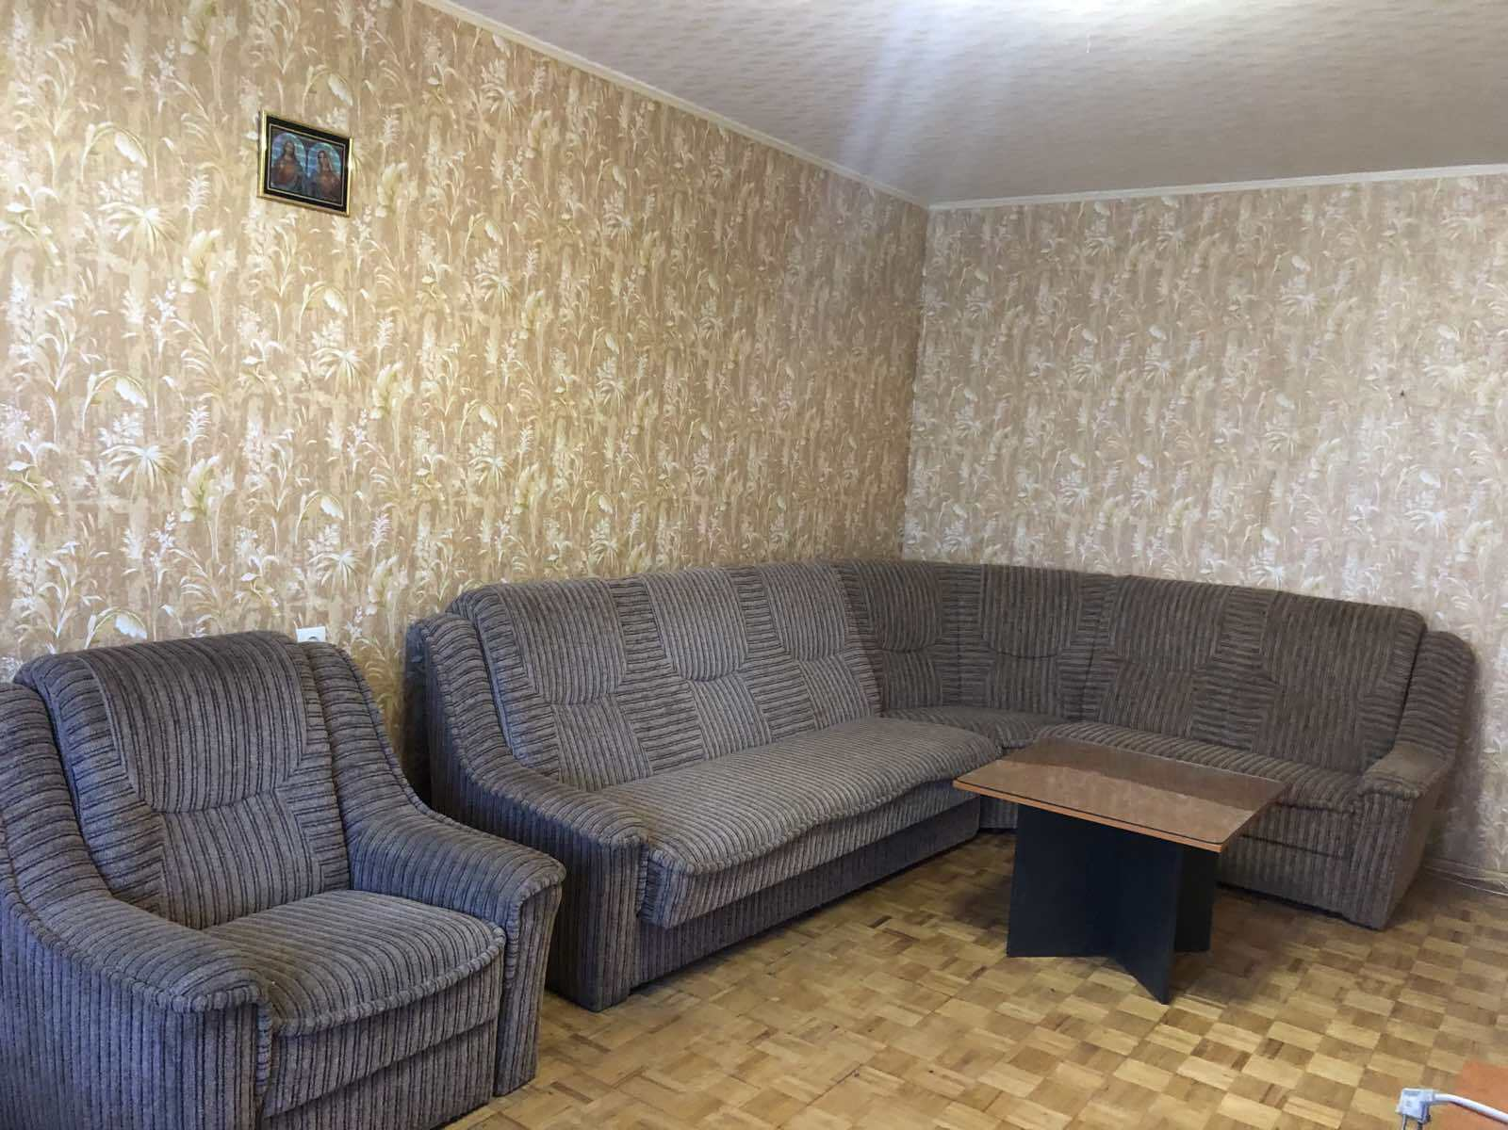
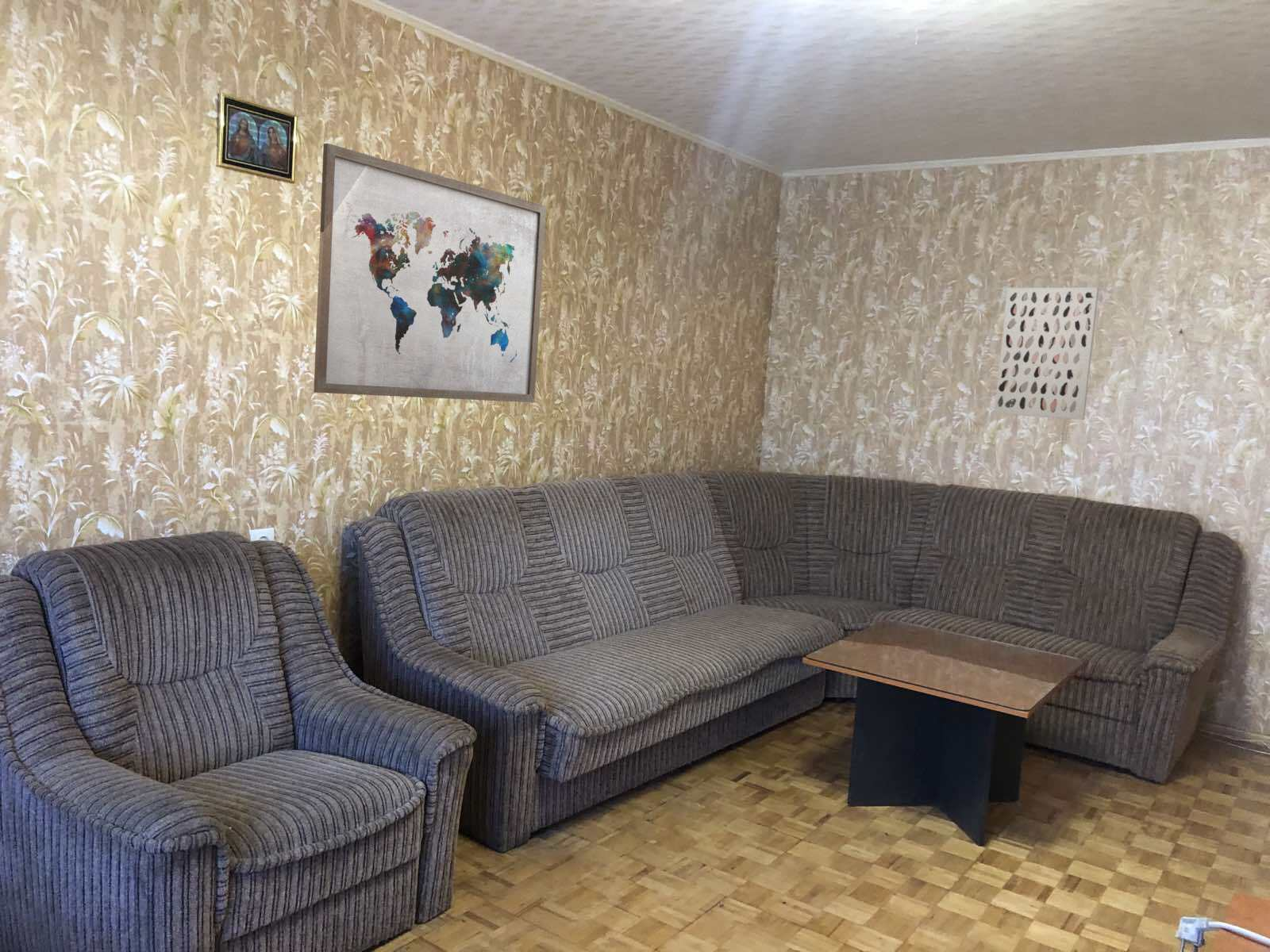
+ wall art [313,143,547,403]
+ wall art [994,286,1099,420]
